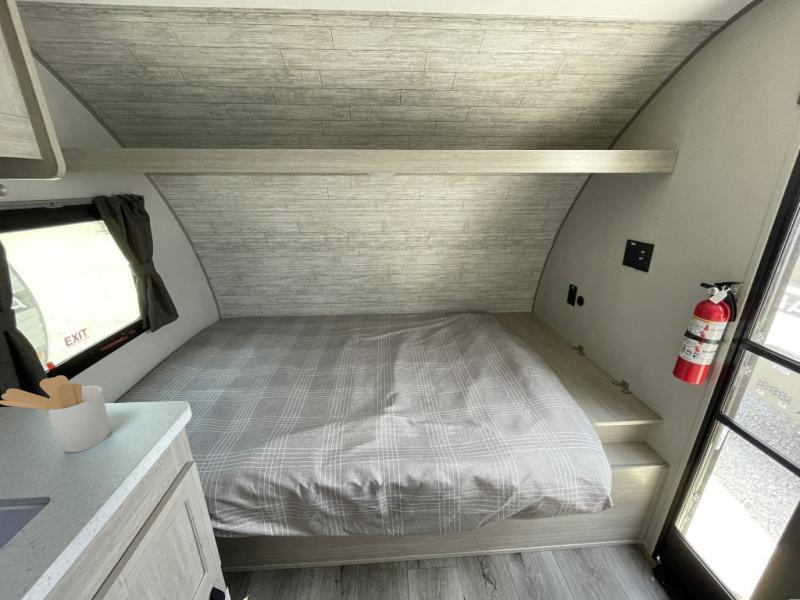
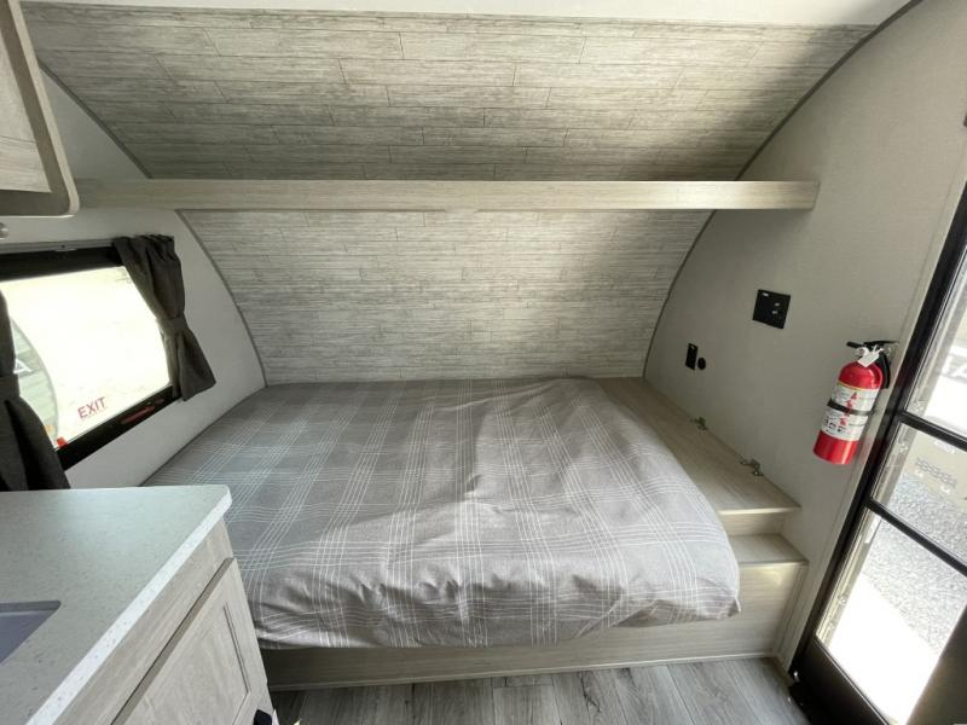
- utensil holder [0,374,112,454]
